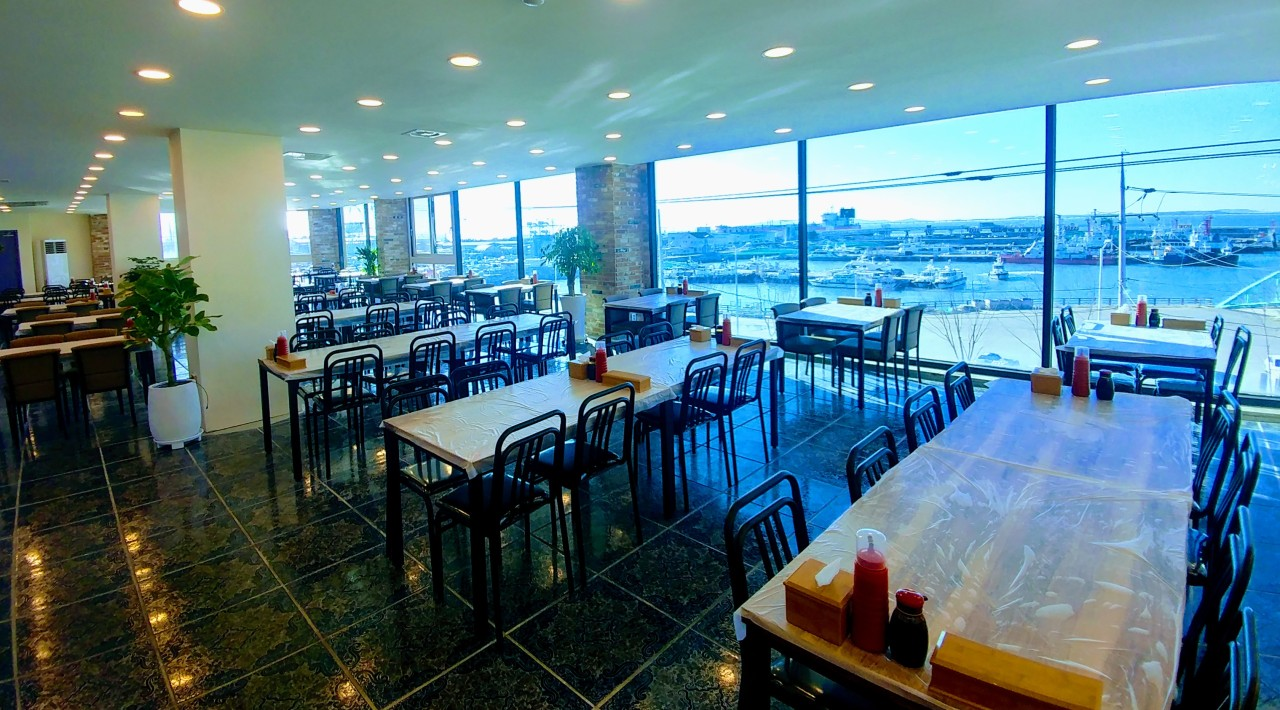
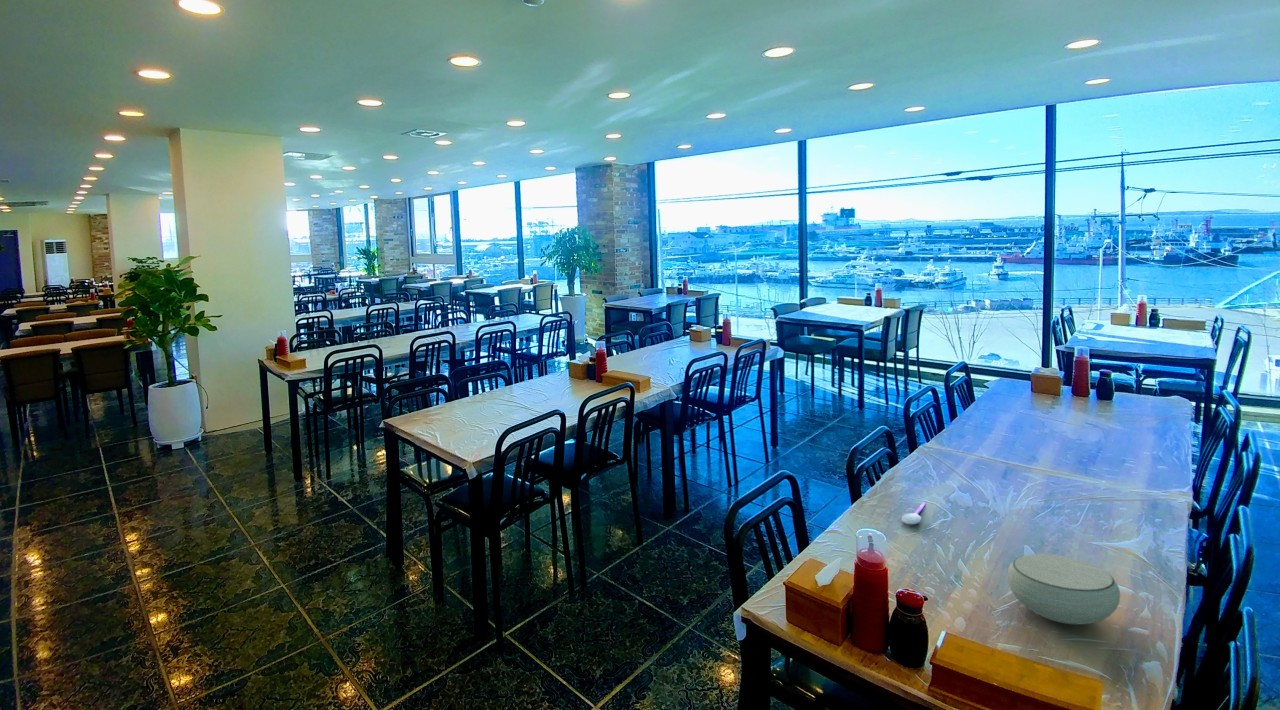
+ bowl [1006,553,1121,625]
+ spoon [901,501,927,526]
